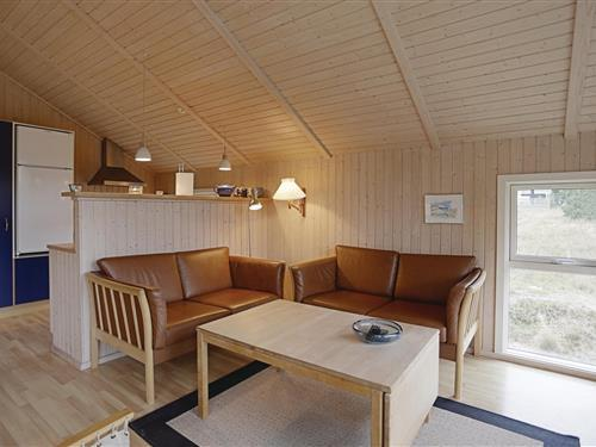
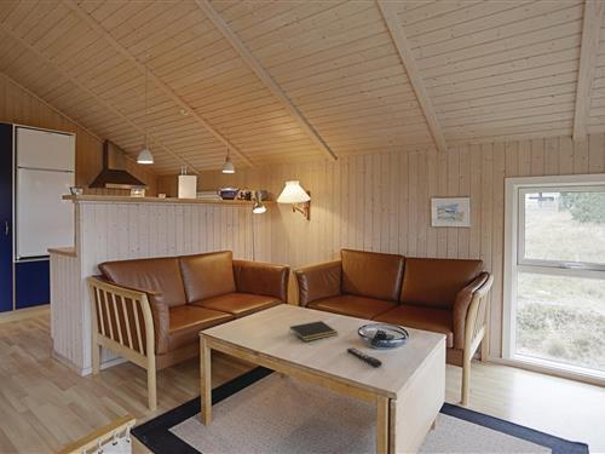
+ remote control [346,346,384,368]
+ notepad [288,320,339,343]
